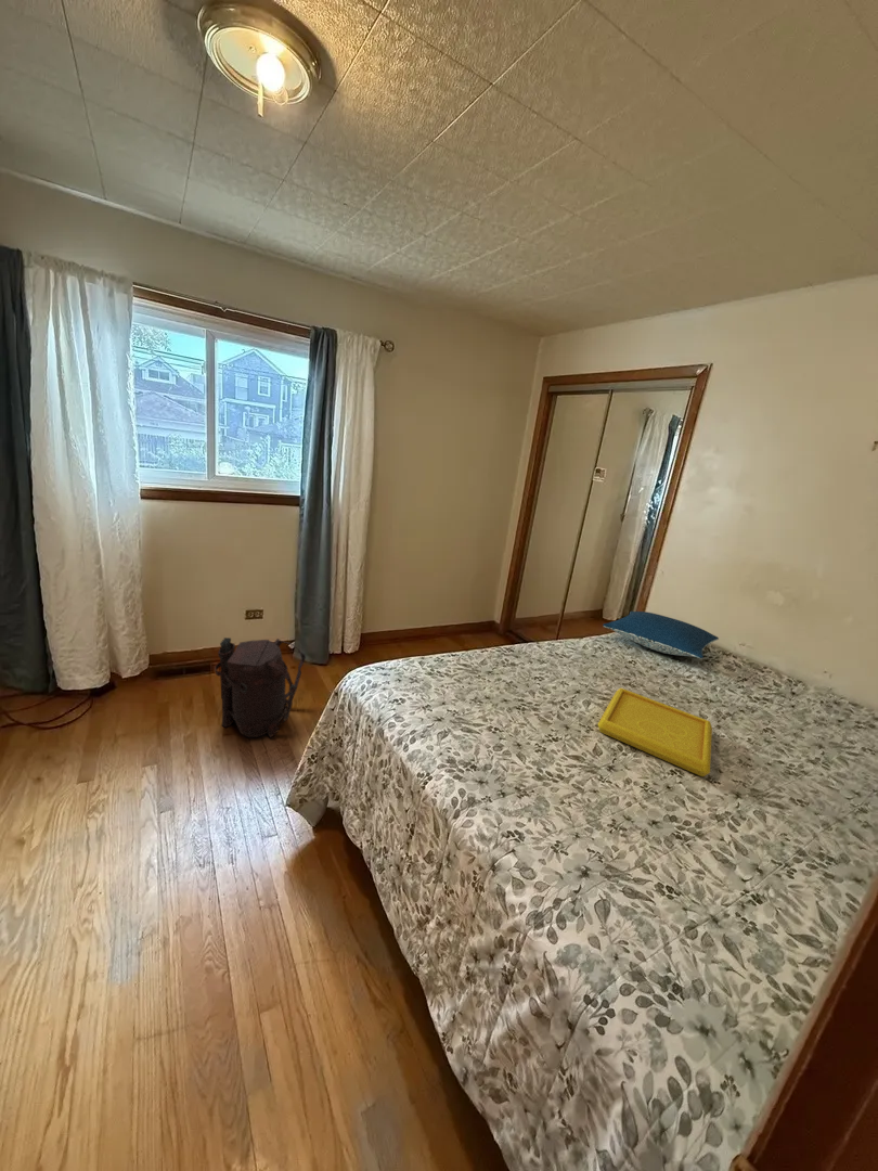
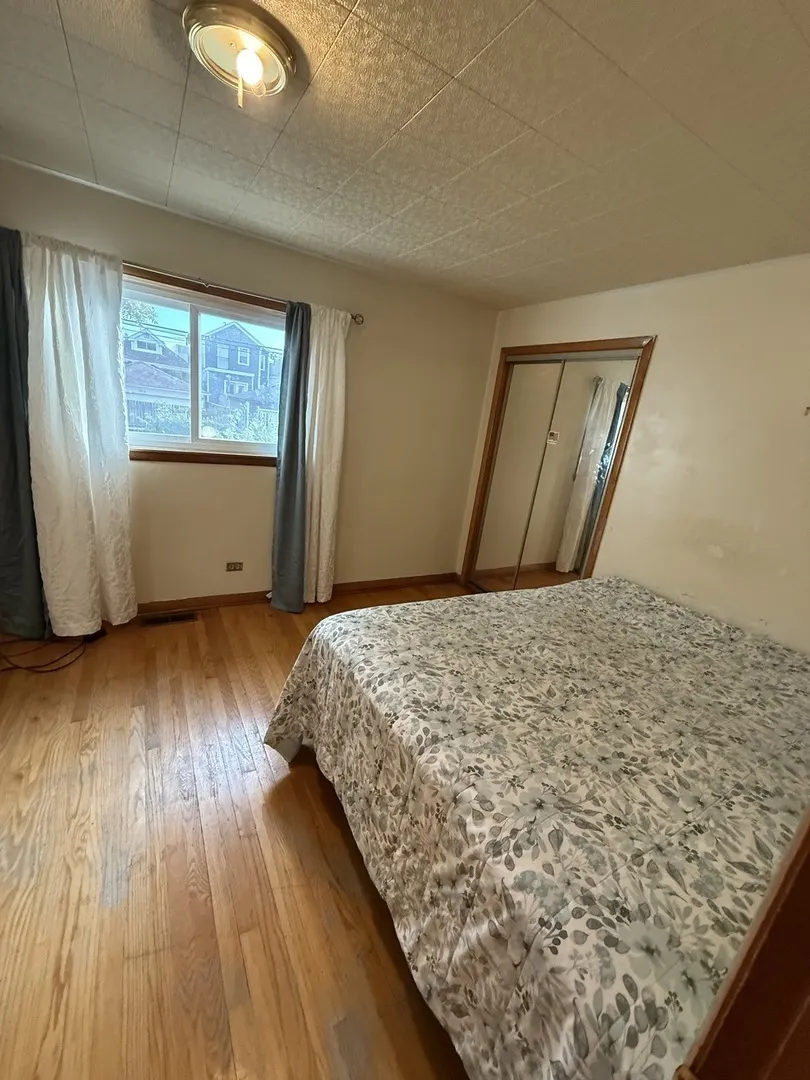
- serving tray [597,687,713,777]
- pillow [603,610,720,660]
- backpack [215,636,307,739]
